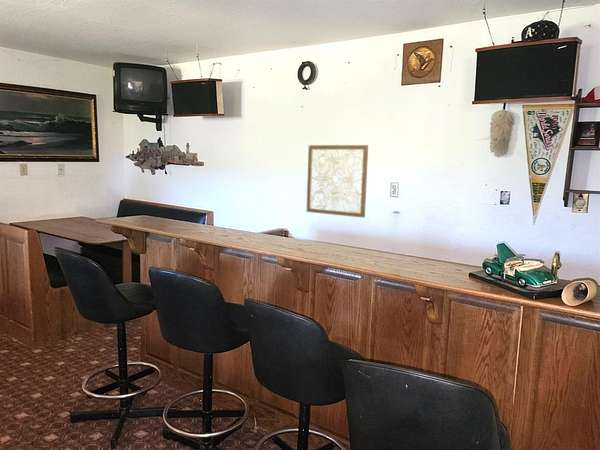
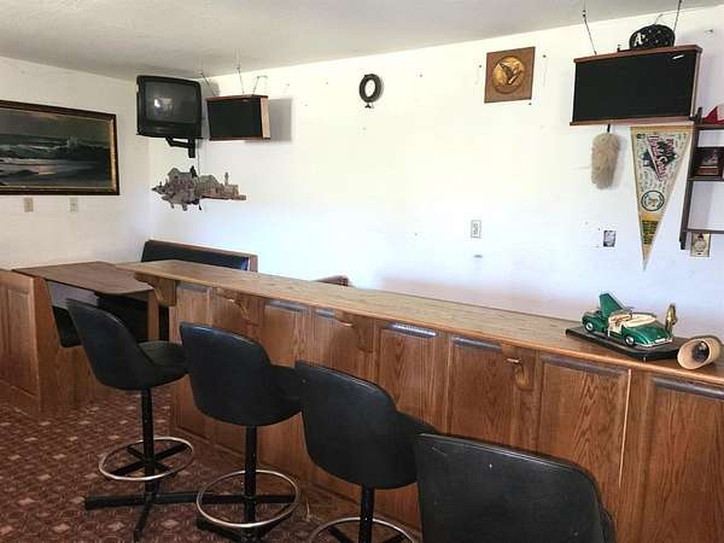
- wall art [306,142,369,219]
